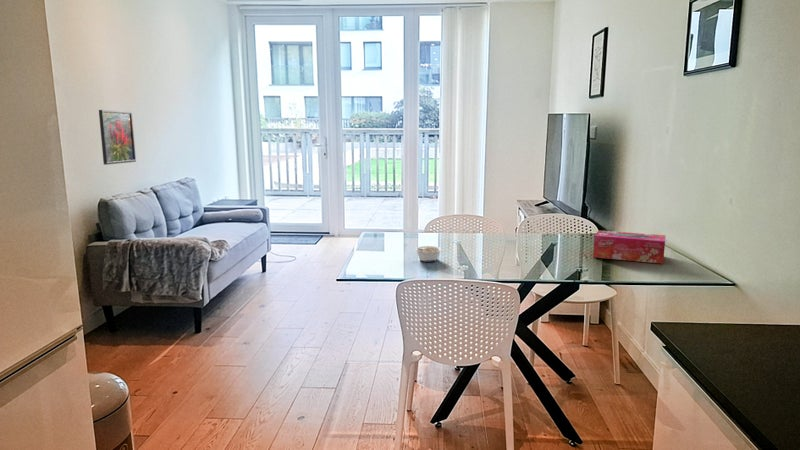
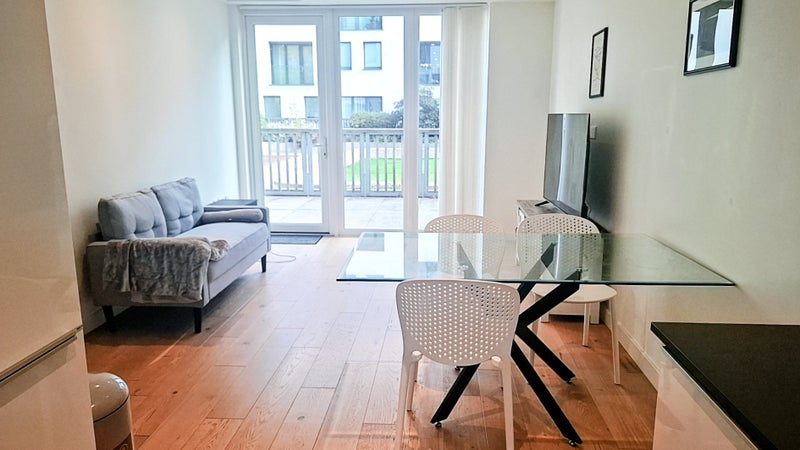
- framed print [98,109,137,166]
- legume [414,245,443,263]
- tissue box [592,229,667,265]
